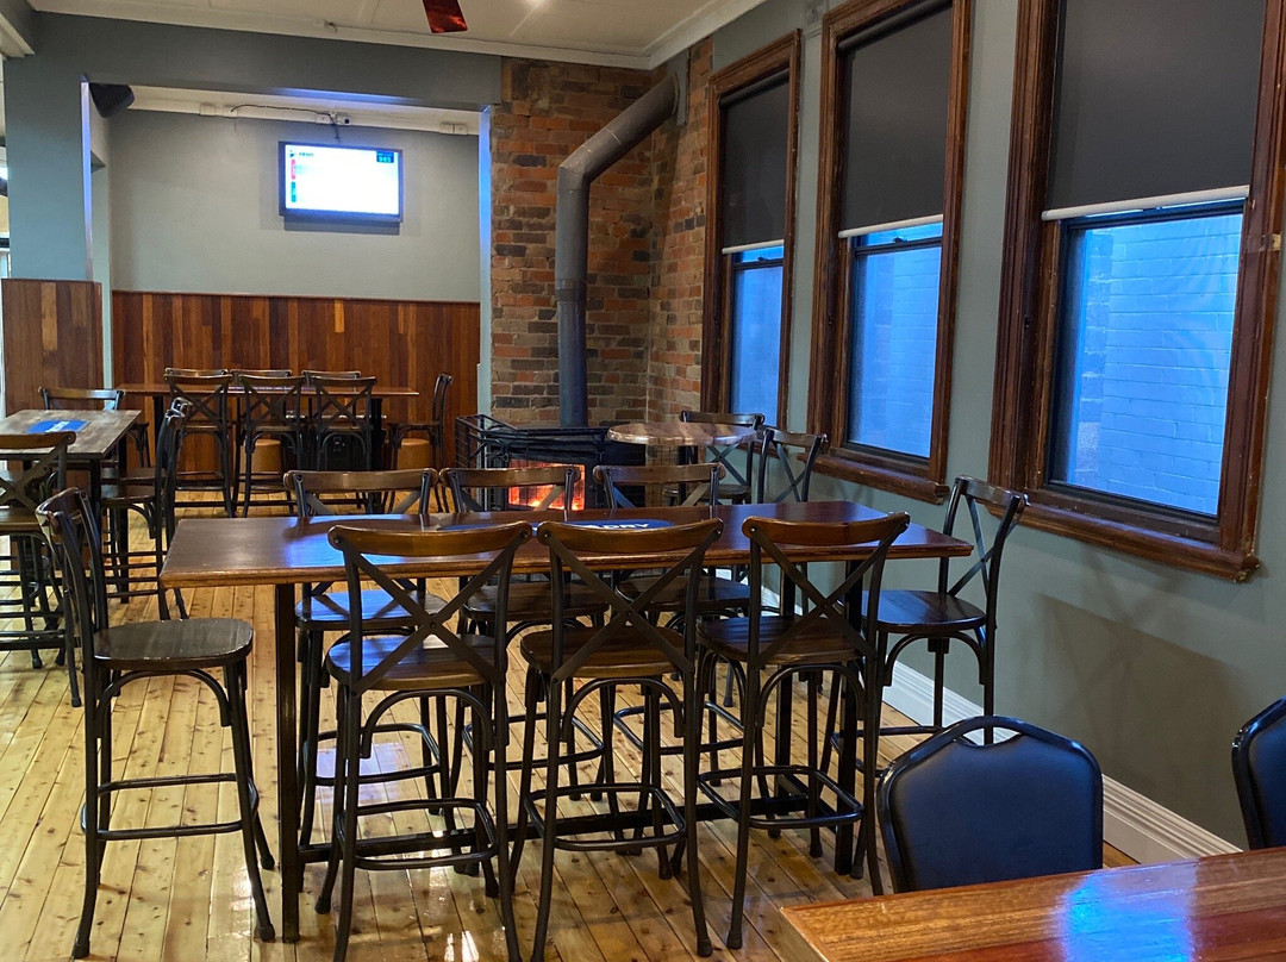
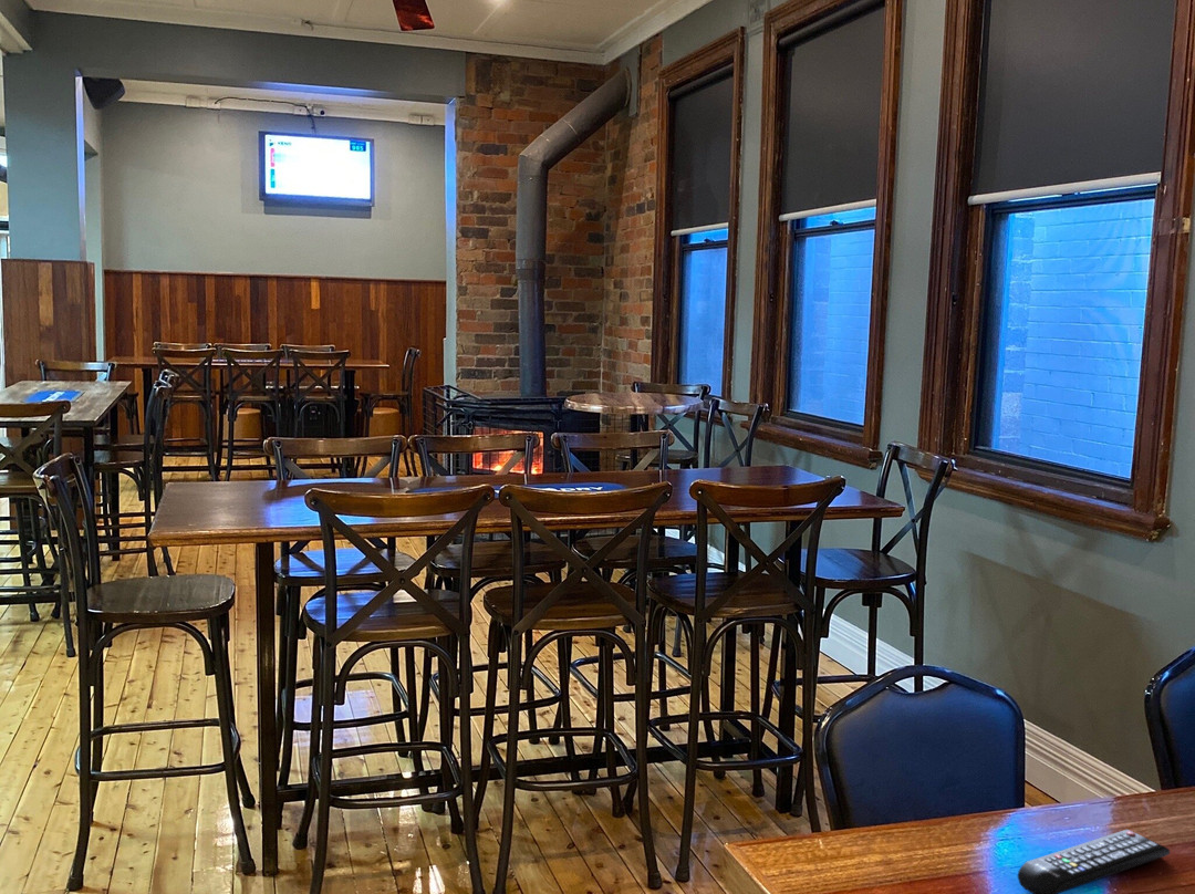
+ remote control [1017,829,1171,894]
